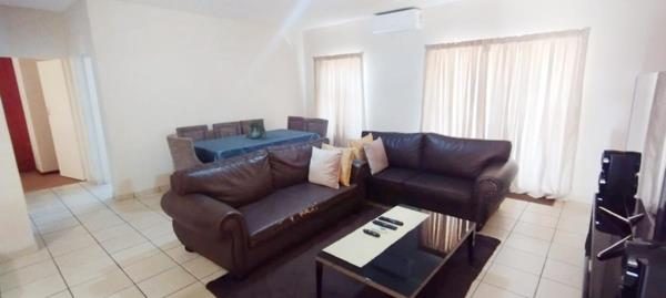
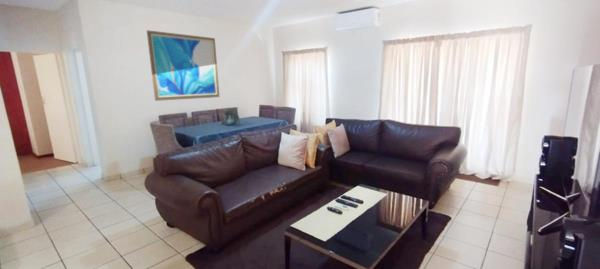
+ wall art [146,29,220,102]
